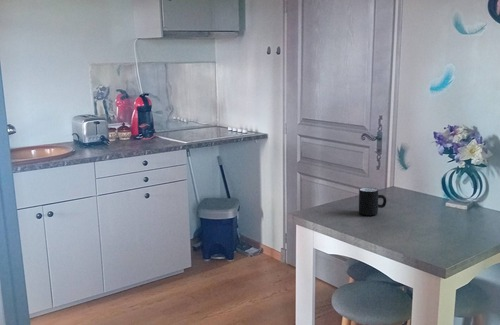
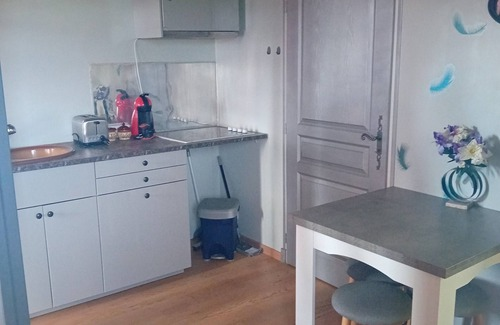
- mug [358,187,387,216]
